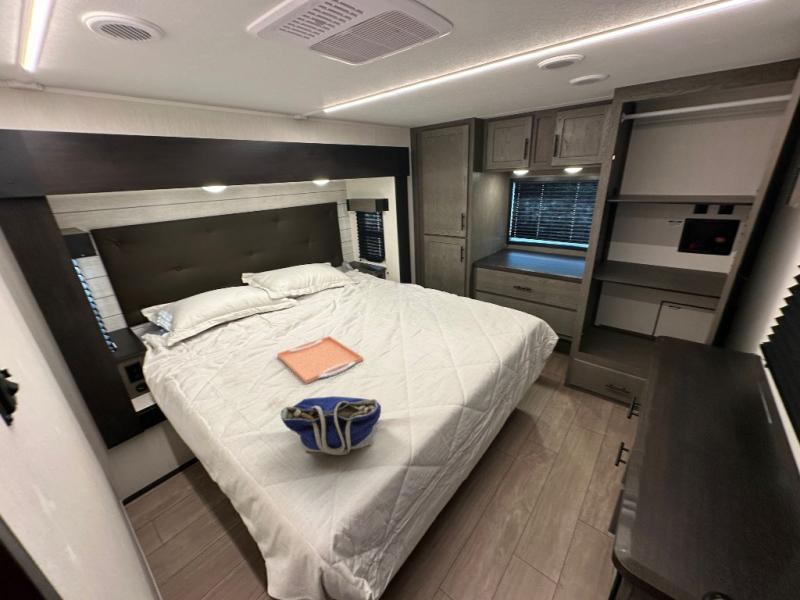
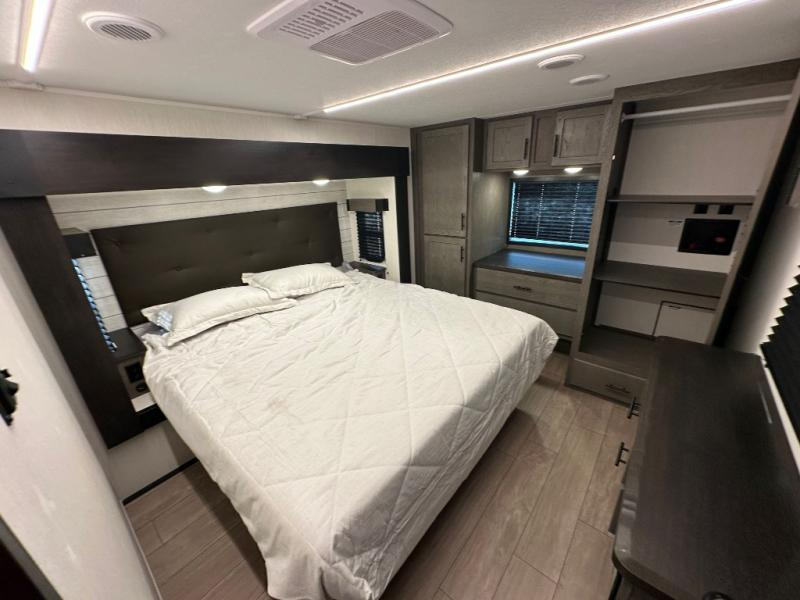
- tote bag [280,395,382,456]
- serving tray [276,335,364,385]
